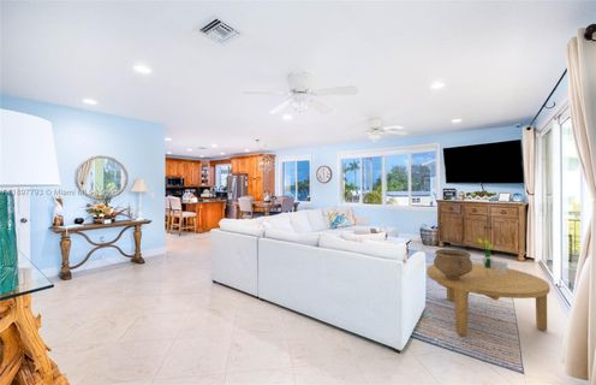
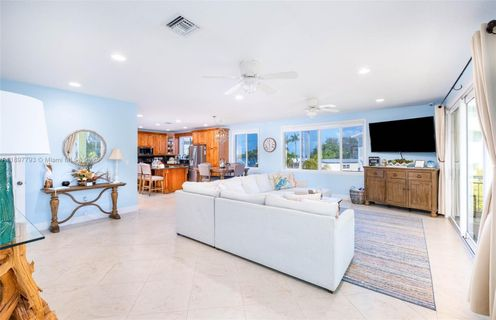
- bouquet [477,238,507,276]
- coffee table [425,262,552,337]
- ceramic pot [433,248,473,279]
